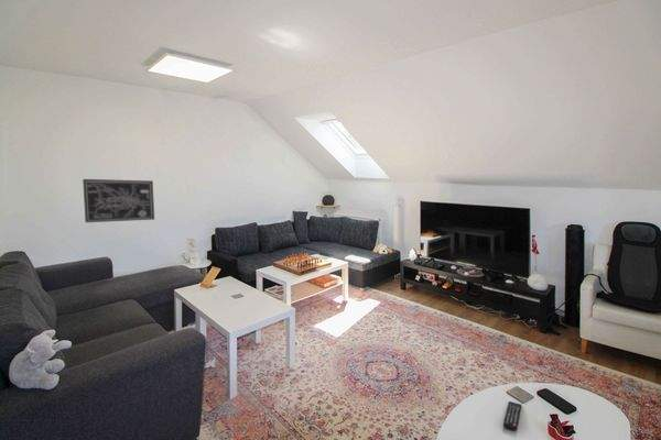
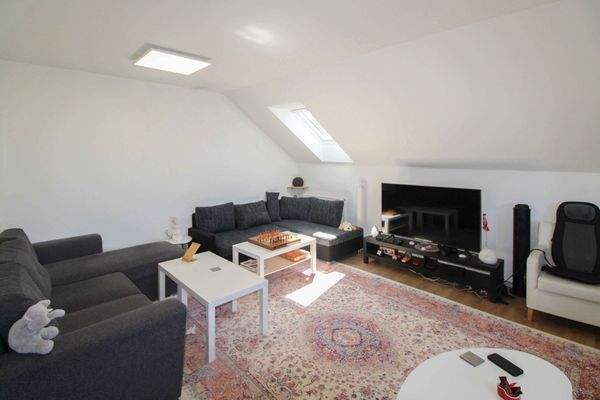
- wall art [82,178,155,223]
- remote control [502,400,522,432]
